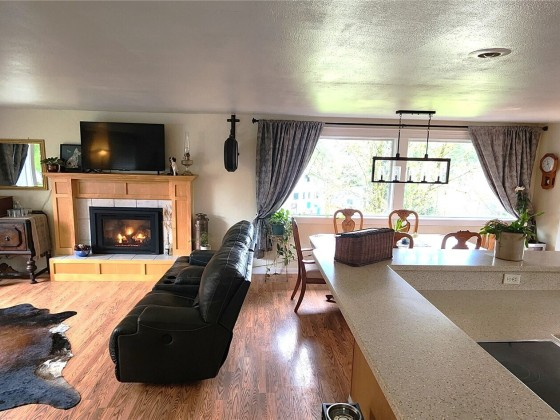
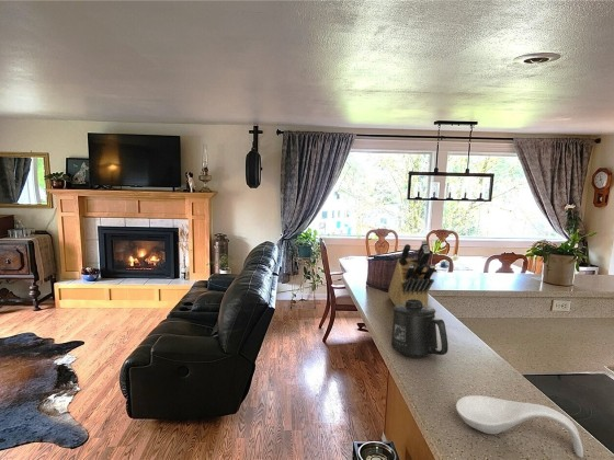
+ mug [390,299,450,358]
+ spoon rest [455,394,584,459]
+ knife block [387,240,435,307]
